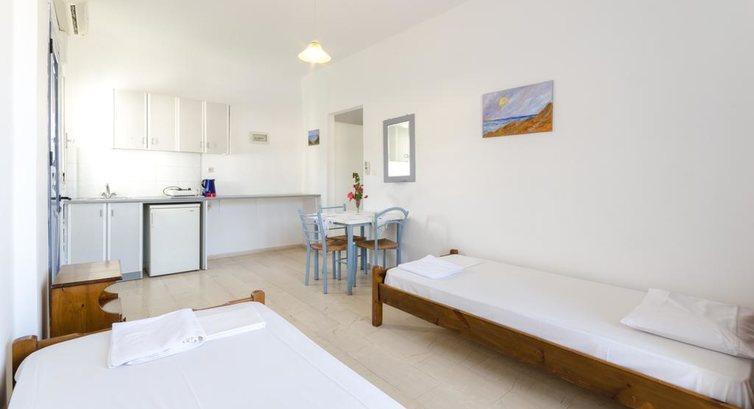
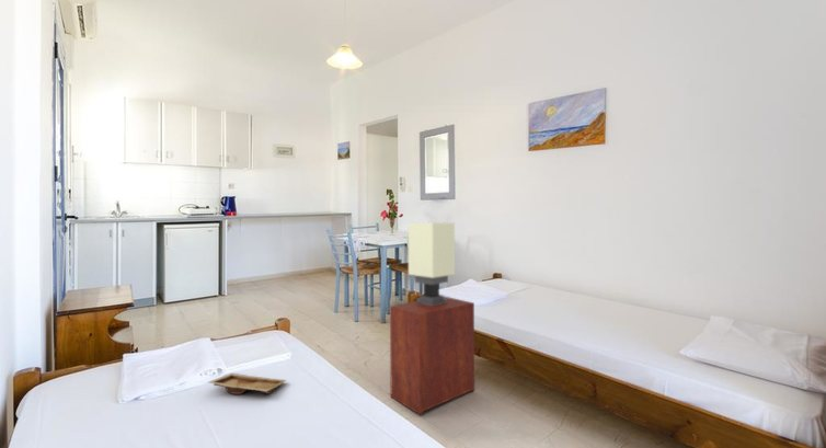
+ table lamp [408,222,456,306]
+ tray [207,372,287,395]
+ nightstand [389,296,475,416]
